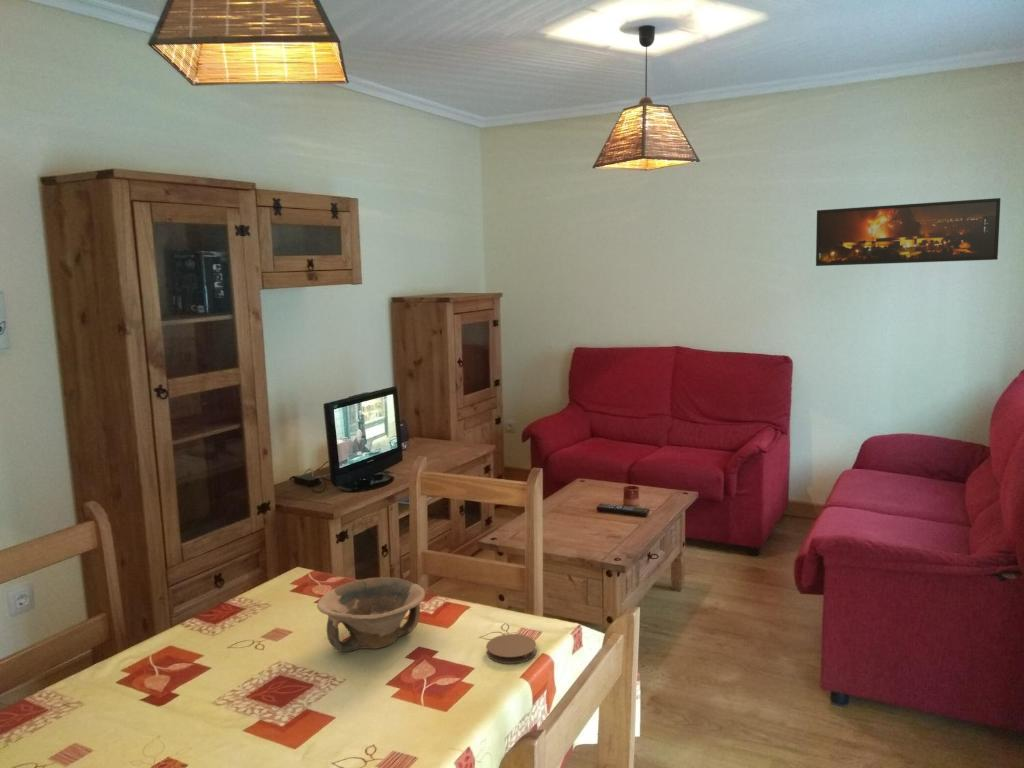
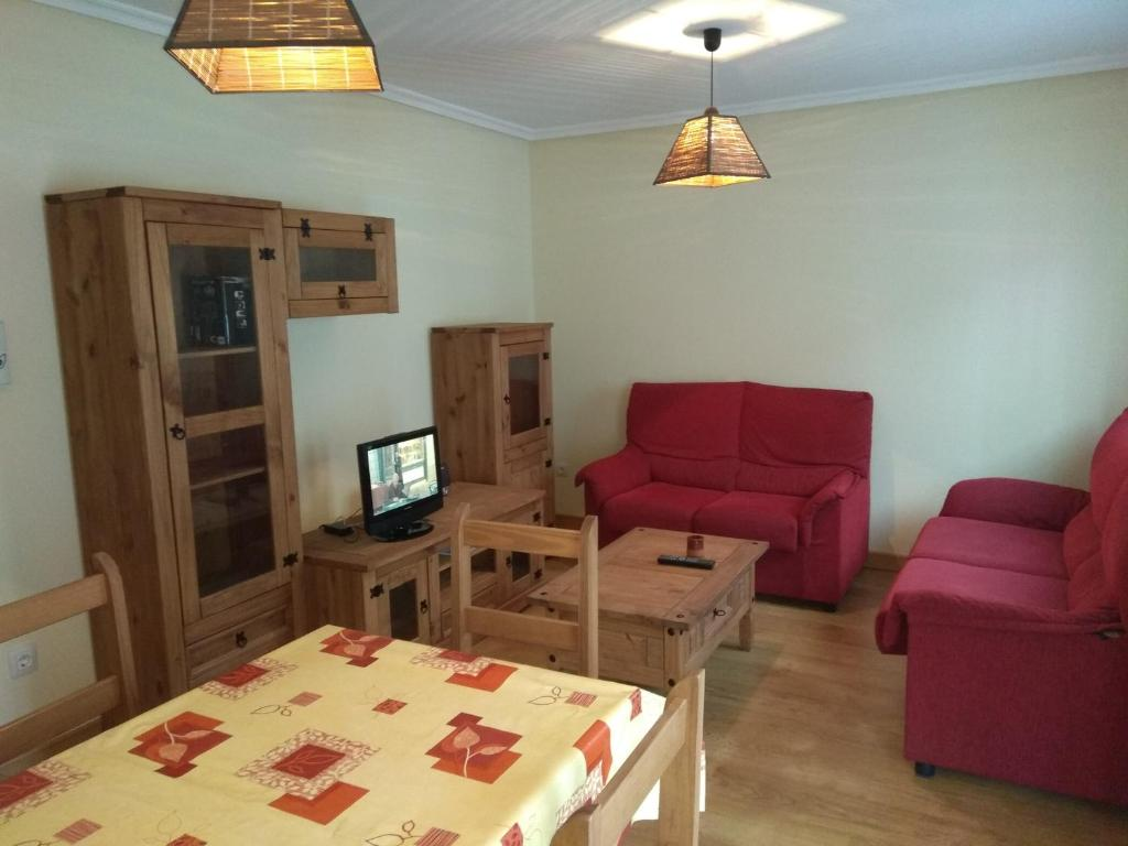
- coaster [485,633,537,665]
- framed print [815,197,1001,267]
- bowl [316,576,426,653]
